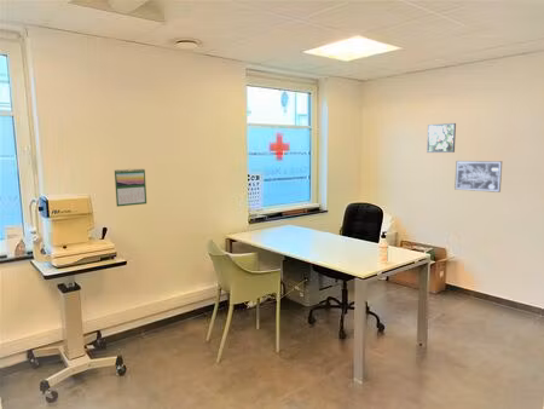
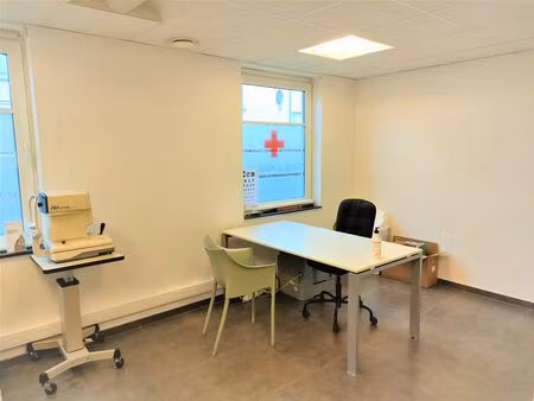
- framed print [426,122,457,154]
- calendar [114,167,147,208]
- wall art [453,160,503,194]
